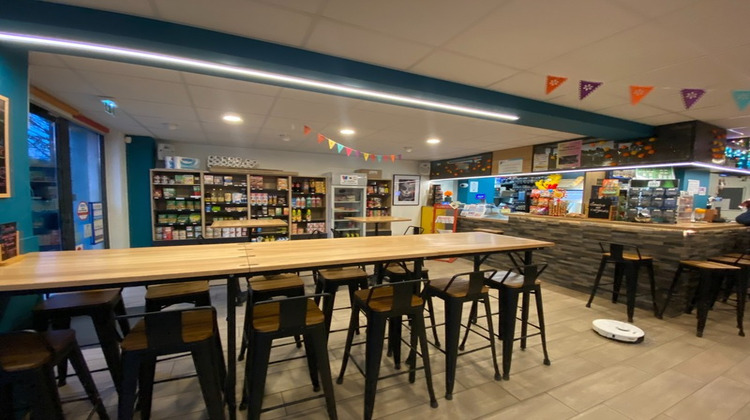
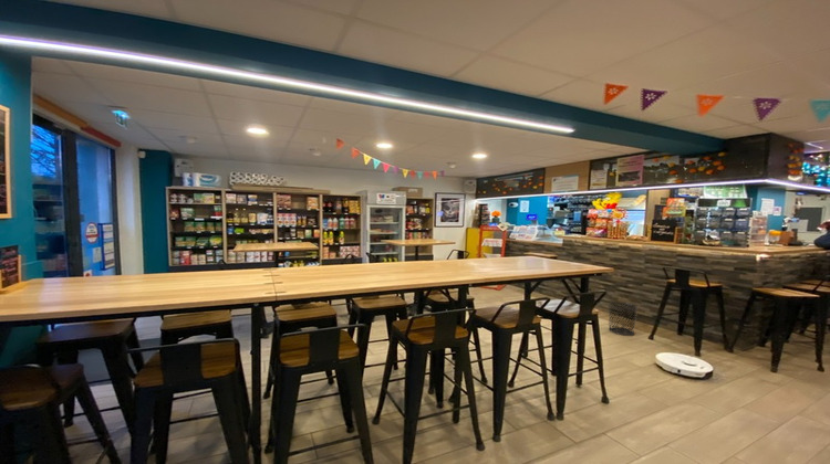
+ waste bin [608,300,640,337]
